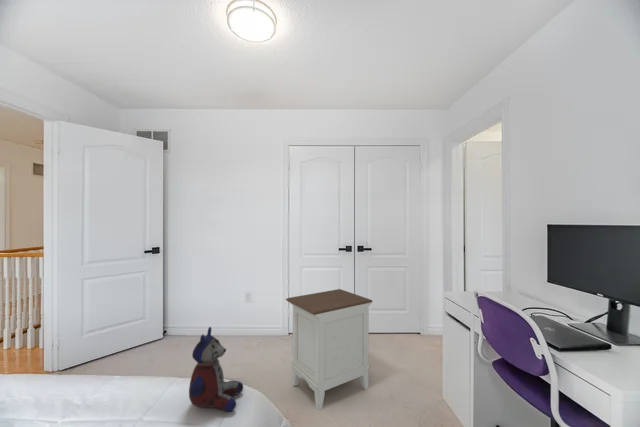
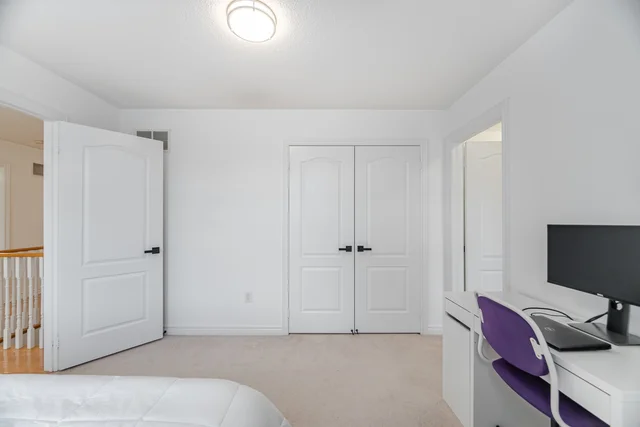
- nightstand [285,288,374,411]
- stuffed bear [188,326,244,412]
